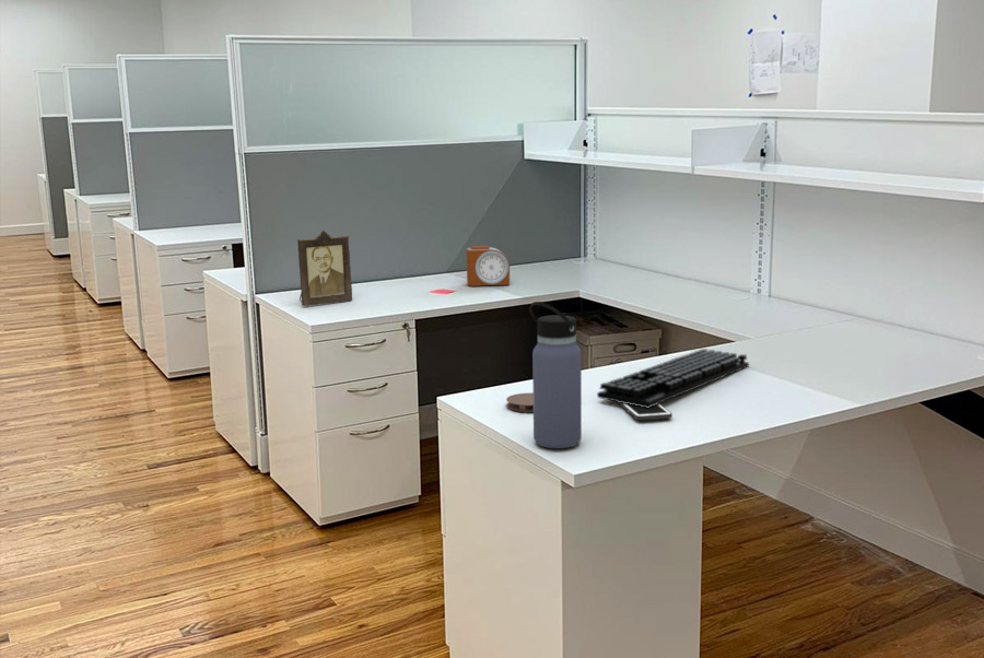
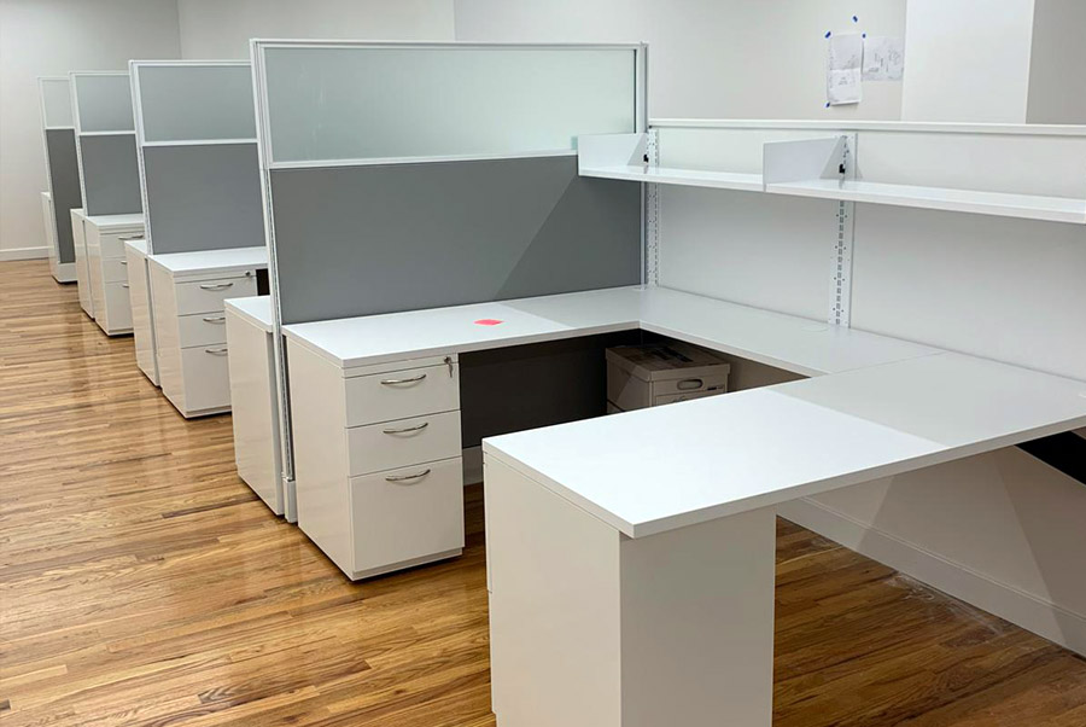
- coaster [505,392,534,413]
- photo frame [296,230,353,307]
- keyboard [596,348,750,408]
- water bottle [528,301,583,449]
- alarm clock [466,245,511,287]
- cell phone [616,401,673,421]
